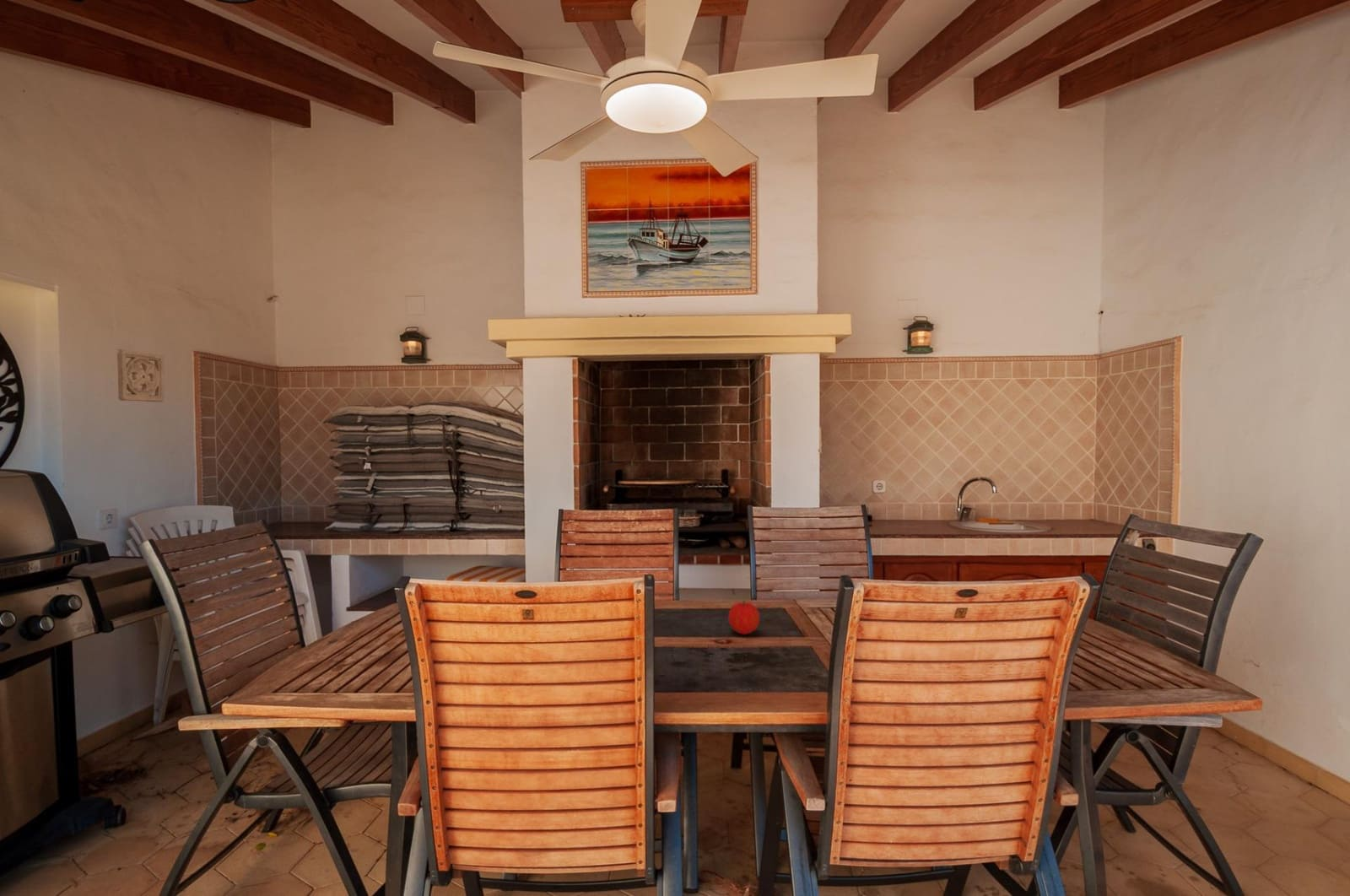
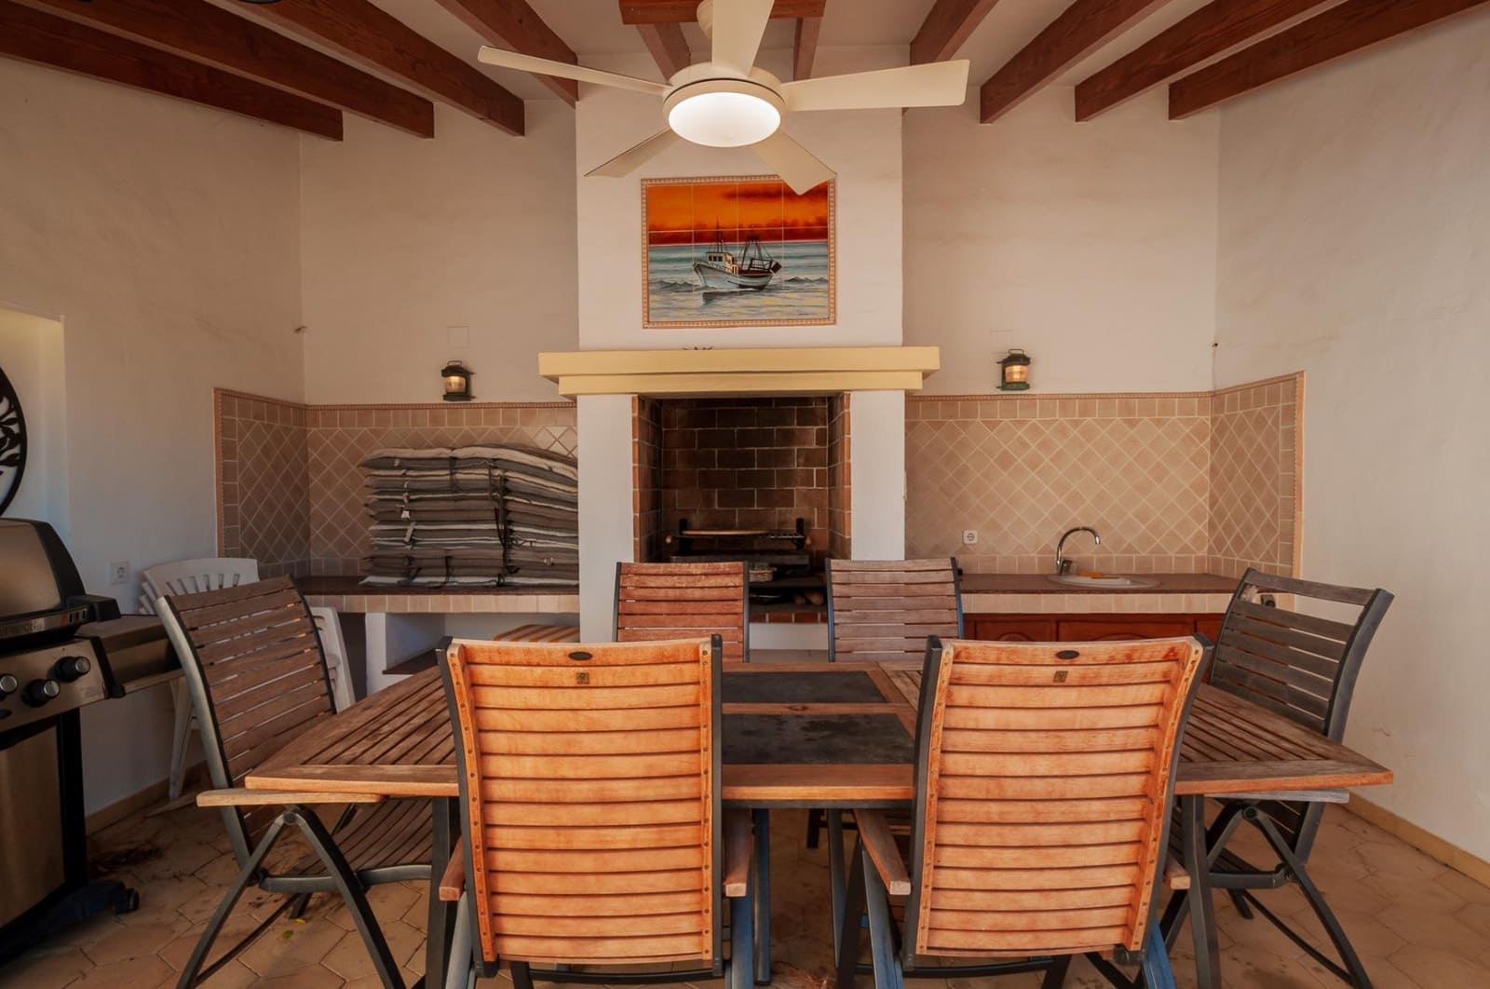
- wall ornament [116,348,165,403]
- fruit [727,600,760,635]
